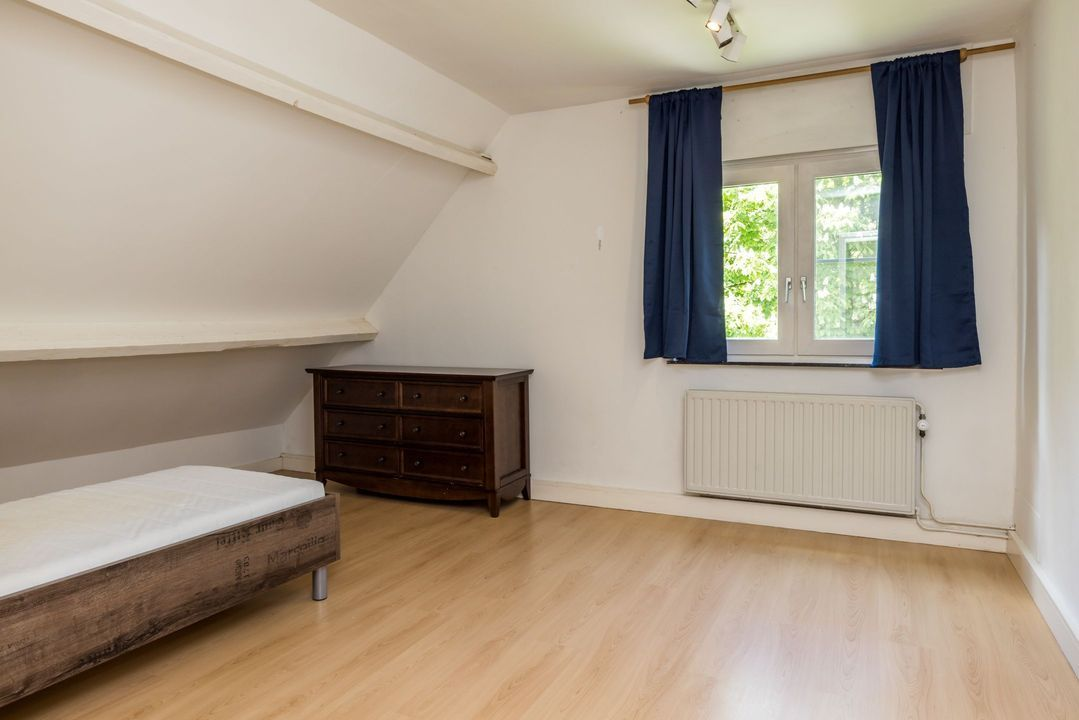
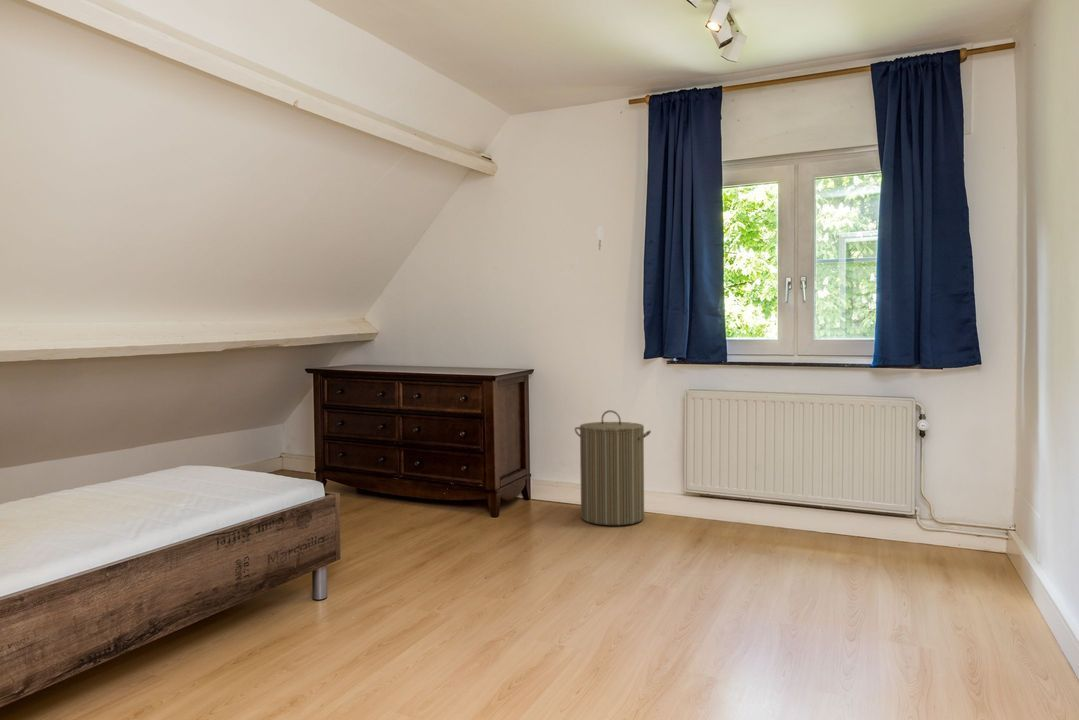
+ laundry hamper [574,409,652,526]
